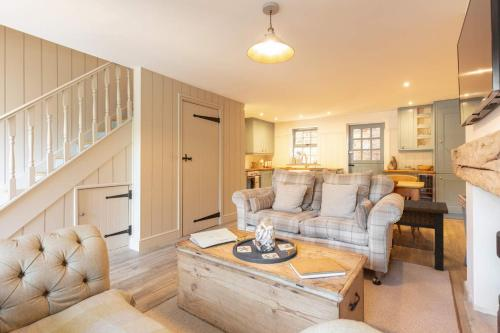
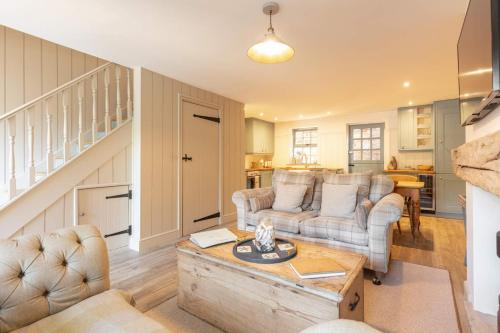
- side table [391,199,449,271]
